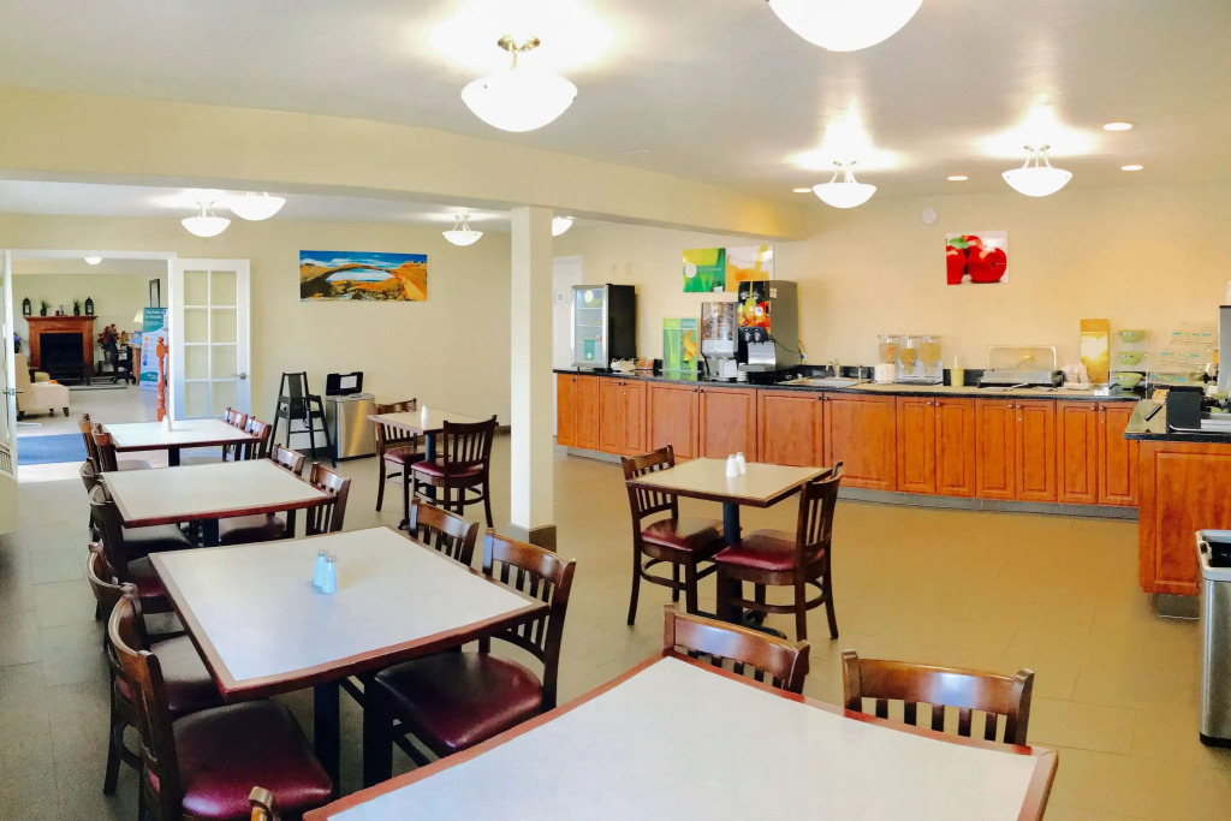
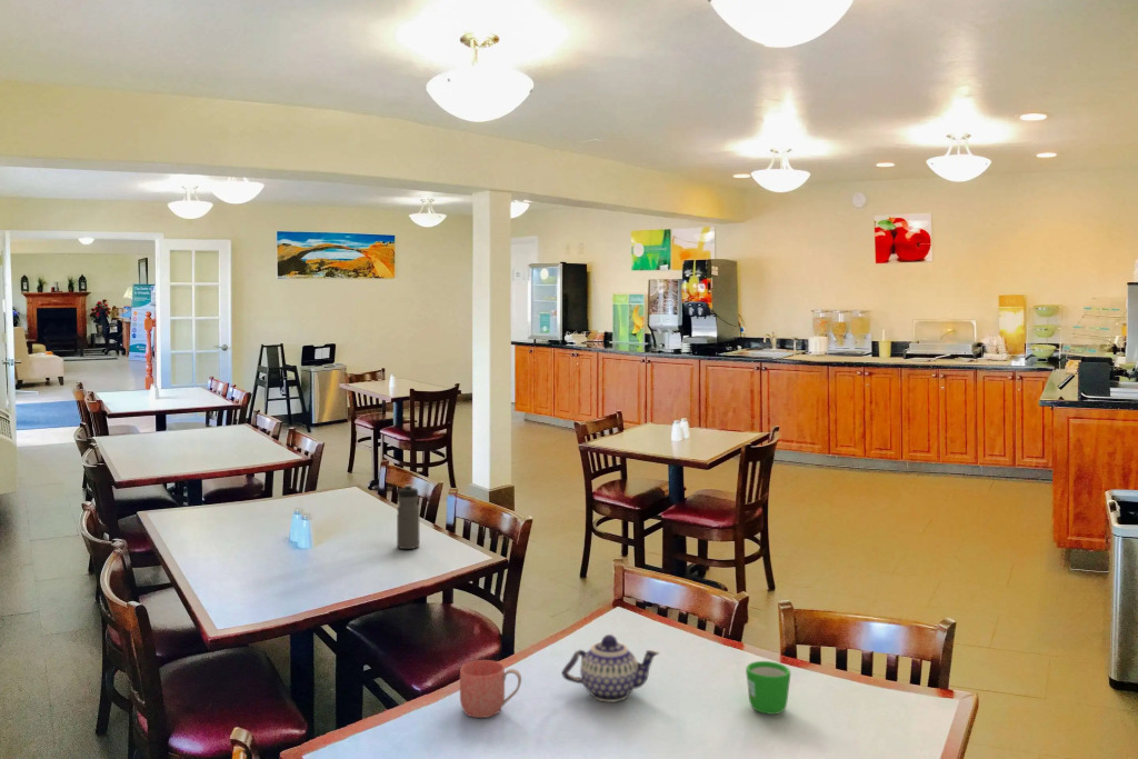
+ teapot [561,633,661,703]
+ mug [459,659,522,719]
+ water bottle [396,483,421,550]
+ mug [745,660,791,716]
